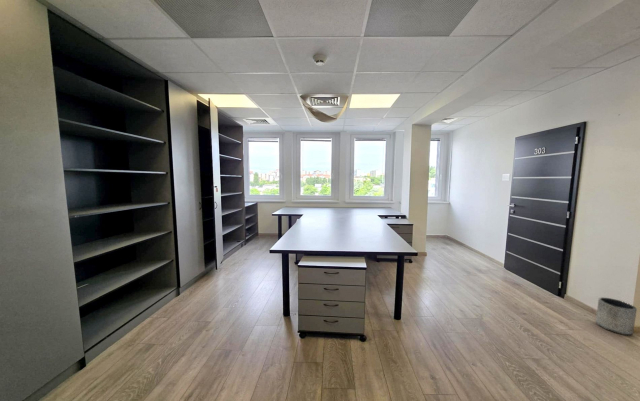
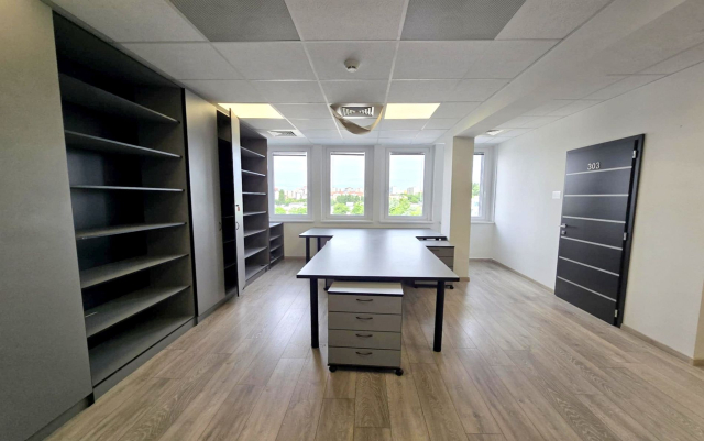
- planter [595,296,638,336]
